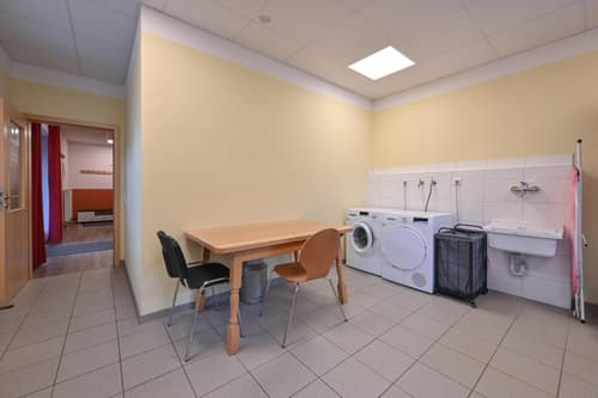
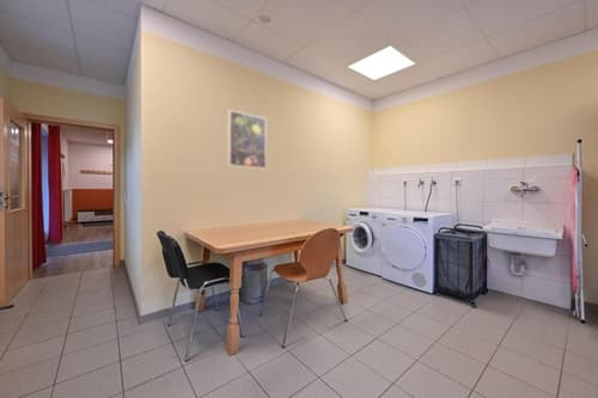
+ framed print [227,109,268,170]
